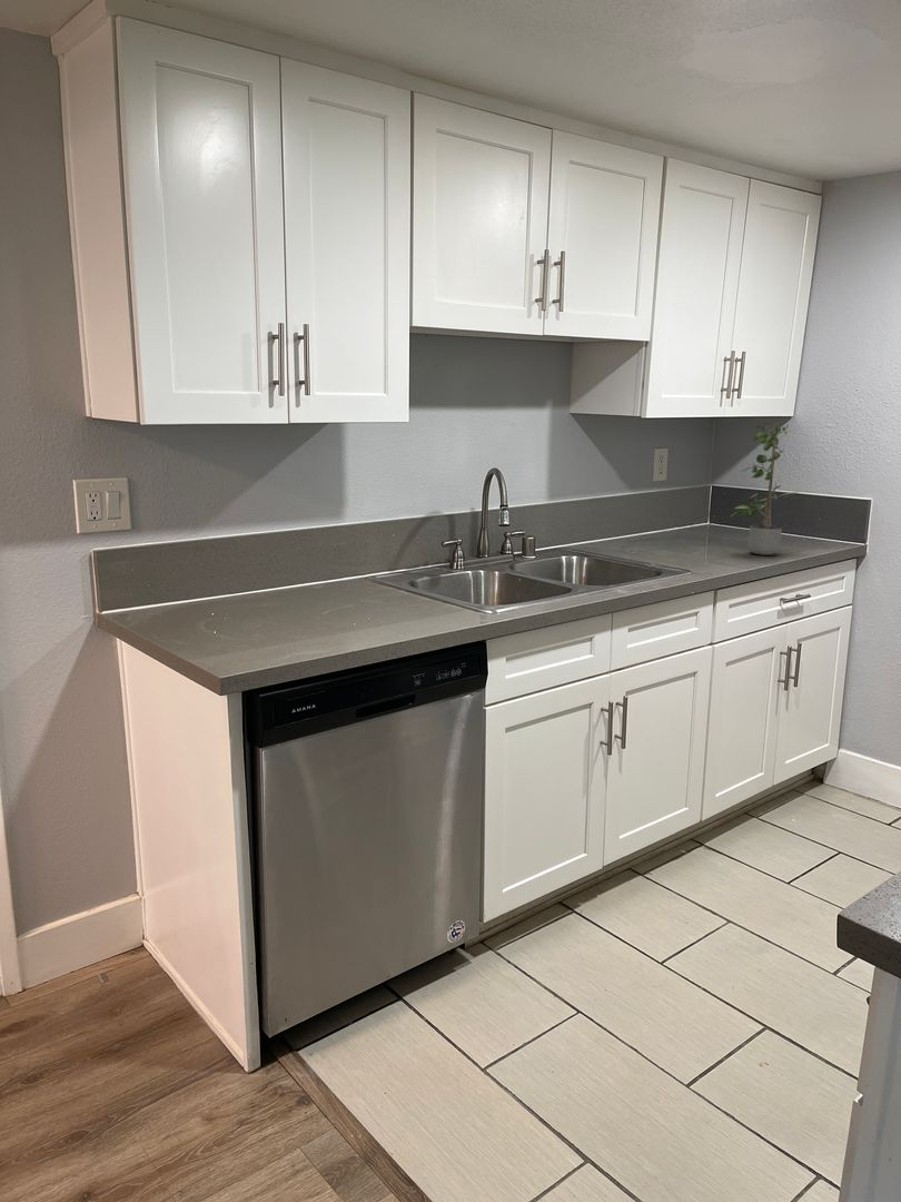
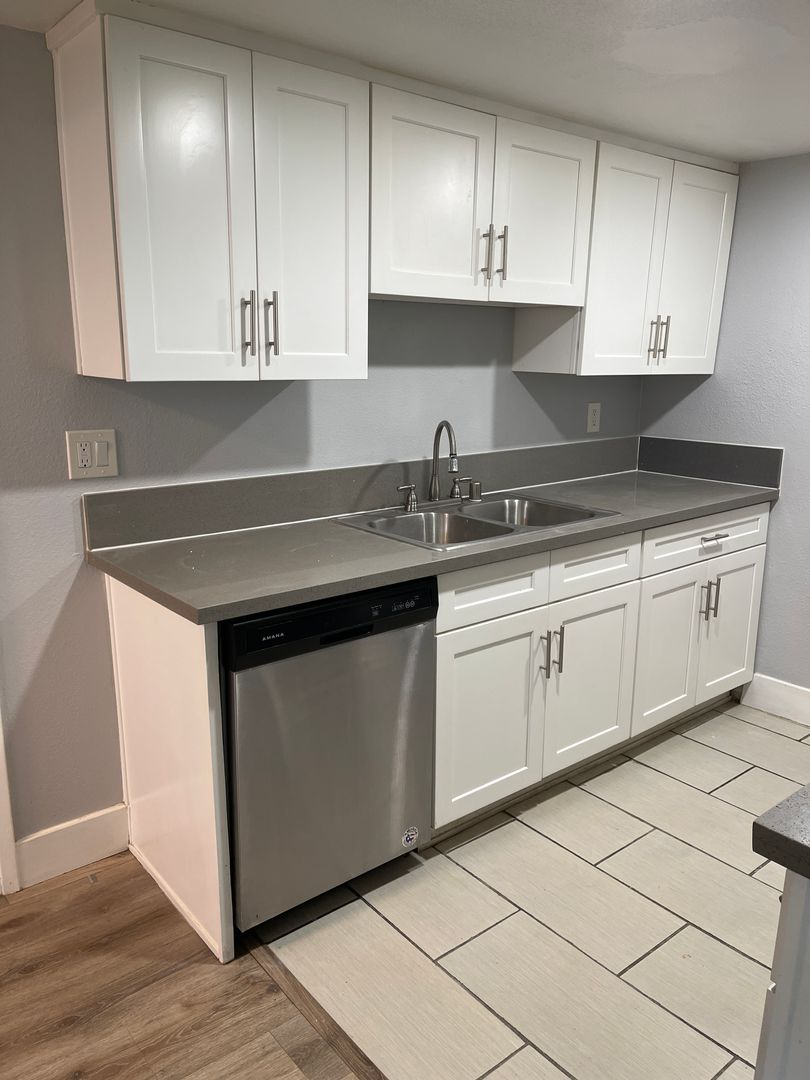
- potted plant [727,420,800,556]
